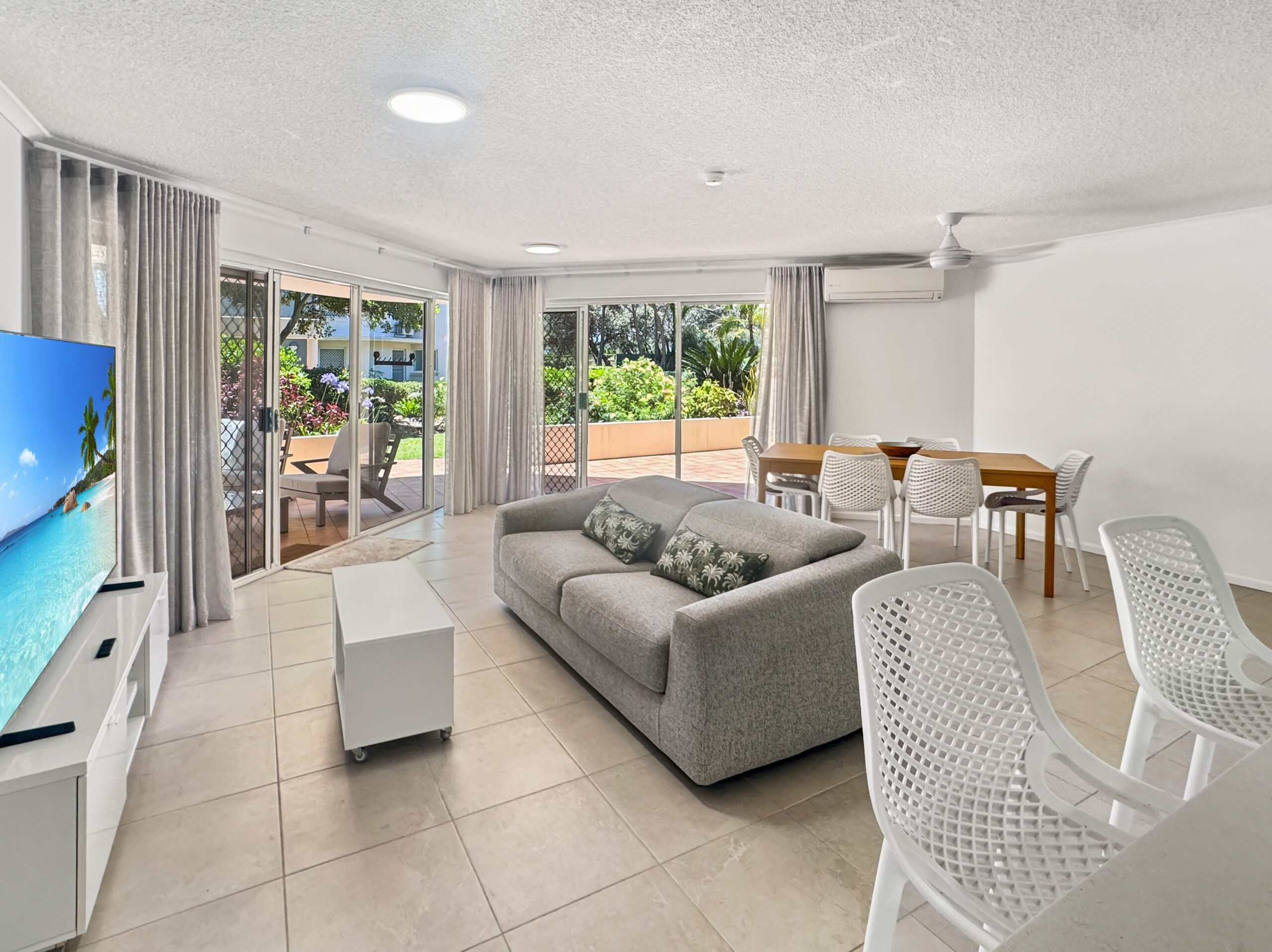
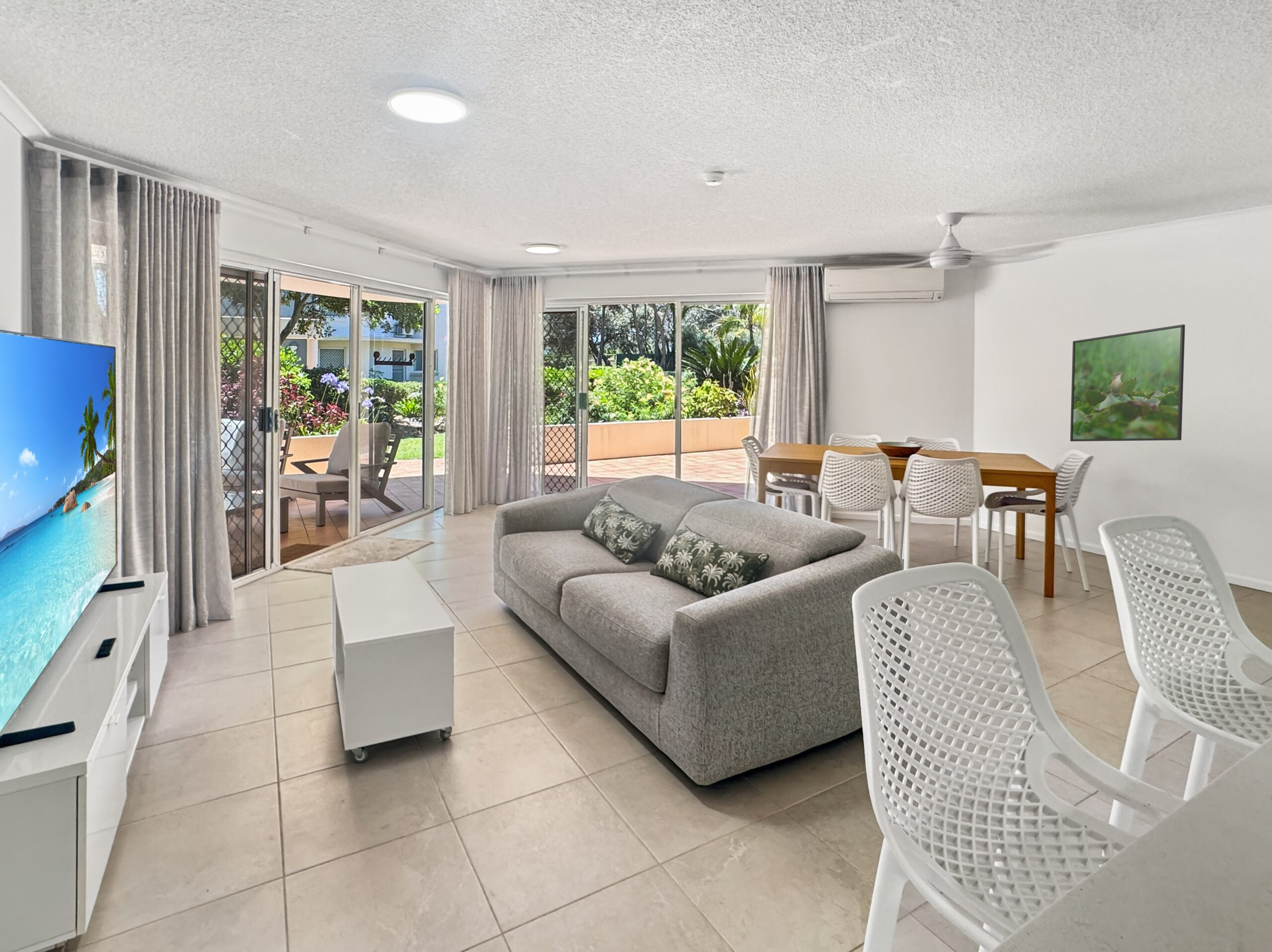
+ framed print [1070,324,1186,442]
